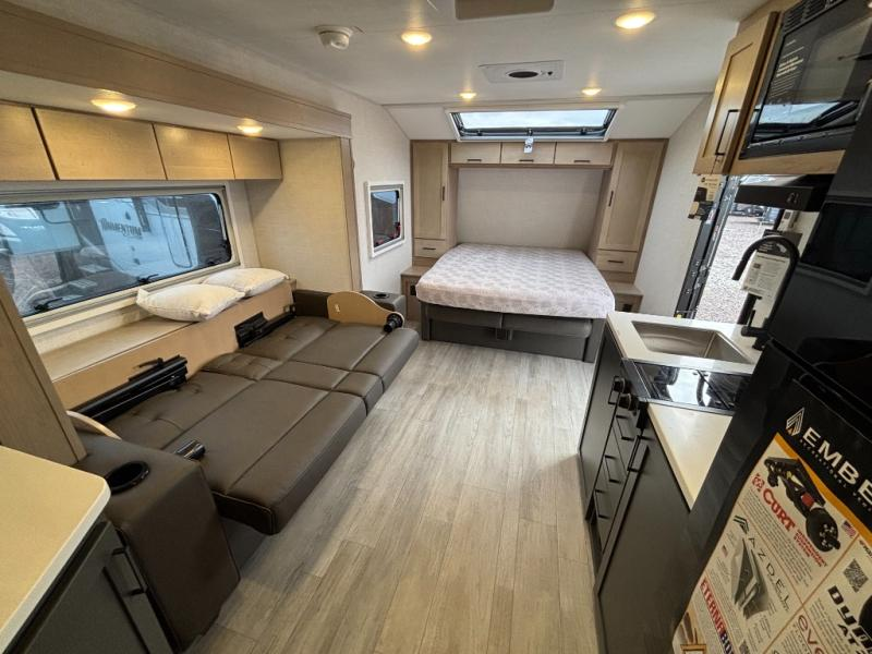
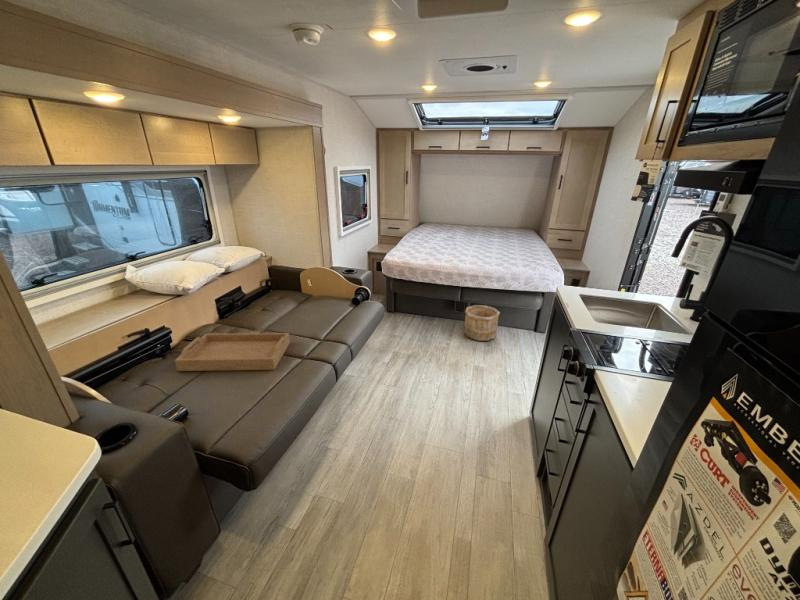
+ serving tray [174,332,291,372]
+ wooden bucket [464,304,501,342]
